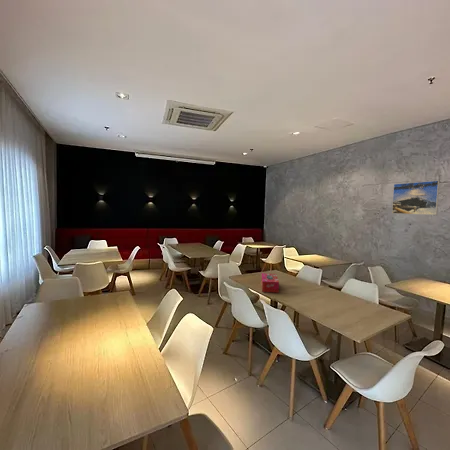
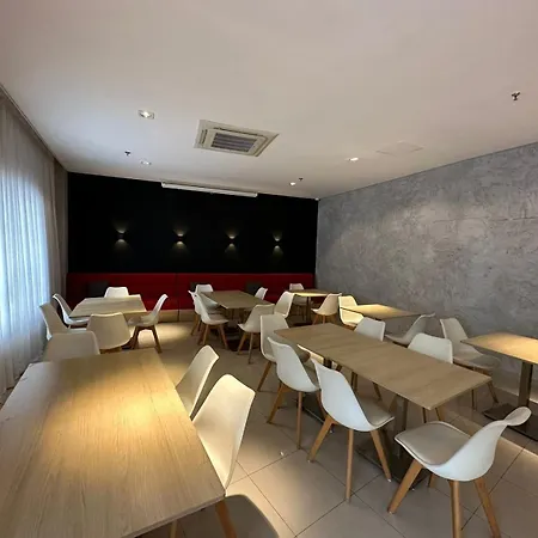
- tissue box [260,272,280,294]
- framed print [391,180,441,216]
